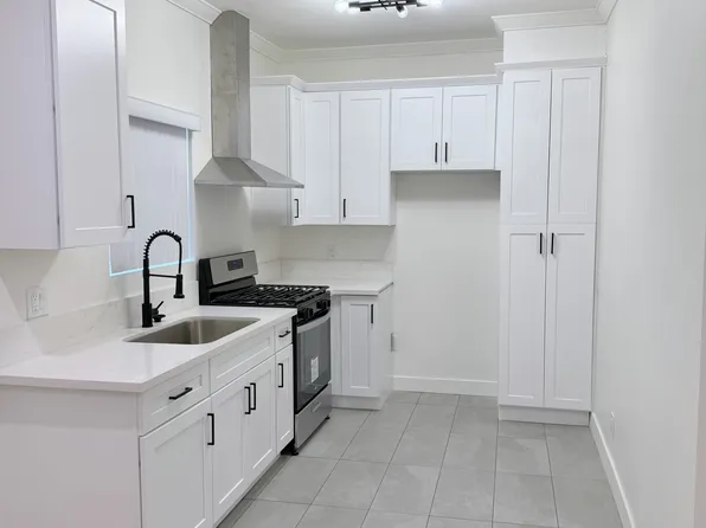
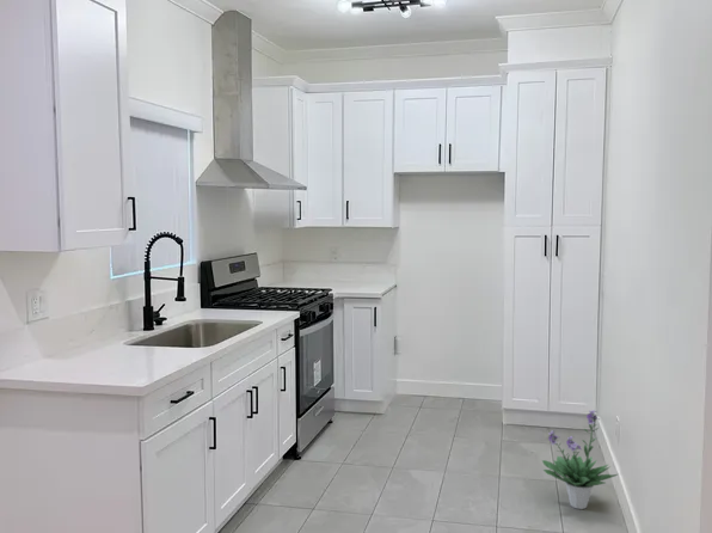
+ potted plant [541,409,619,510]
